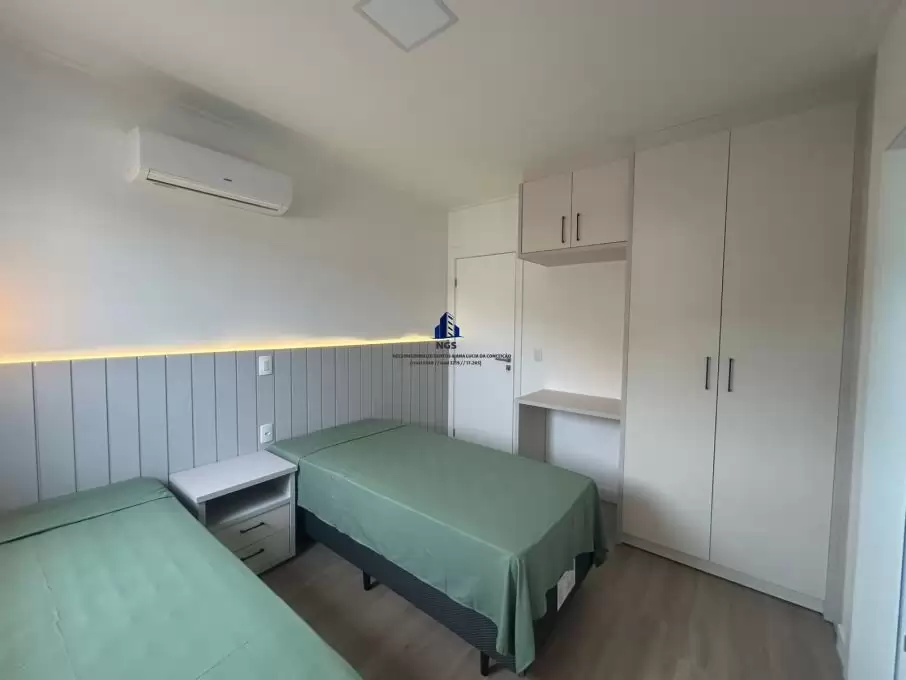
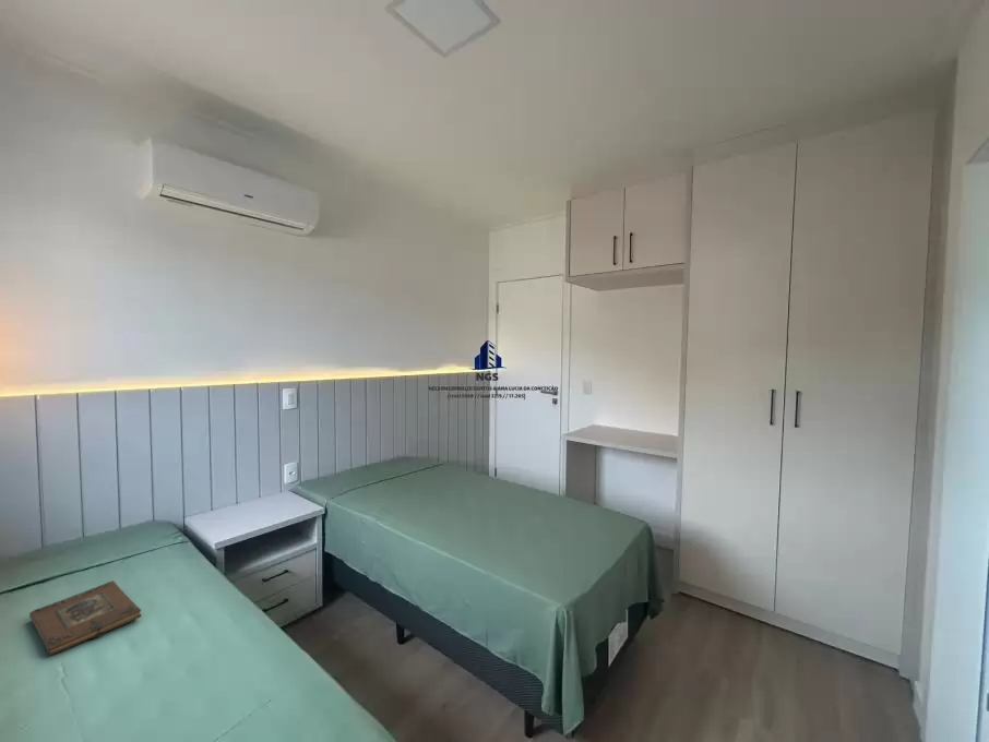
+ book [28,579,142,657]
